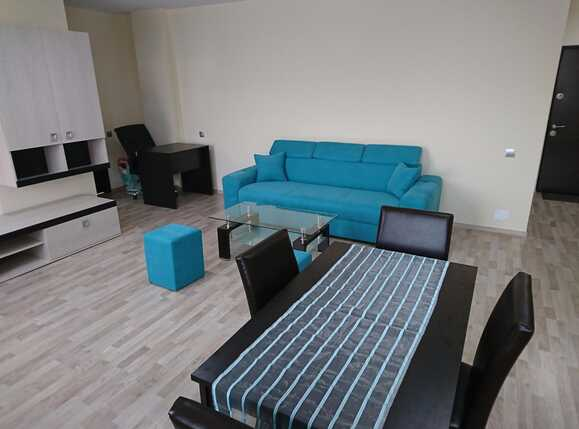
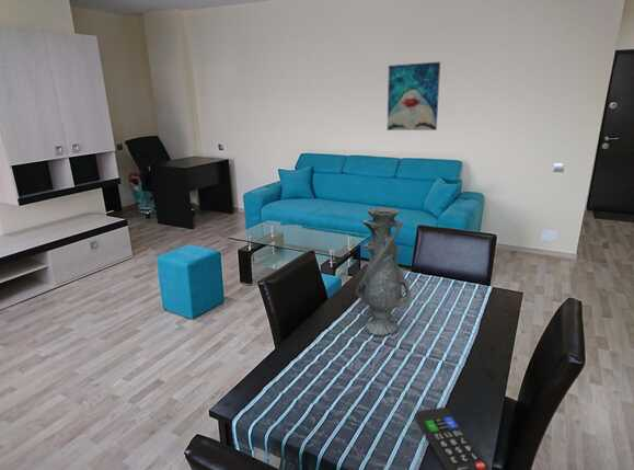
+ wall art [387,61,441,131]
+ vase [354,206,412,336]
+ remote control [415,406,491,470]
